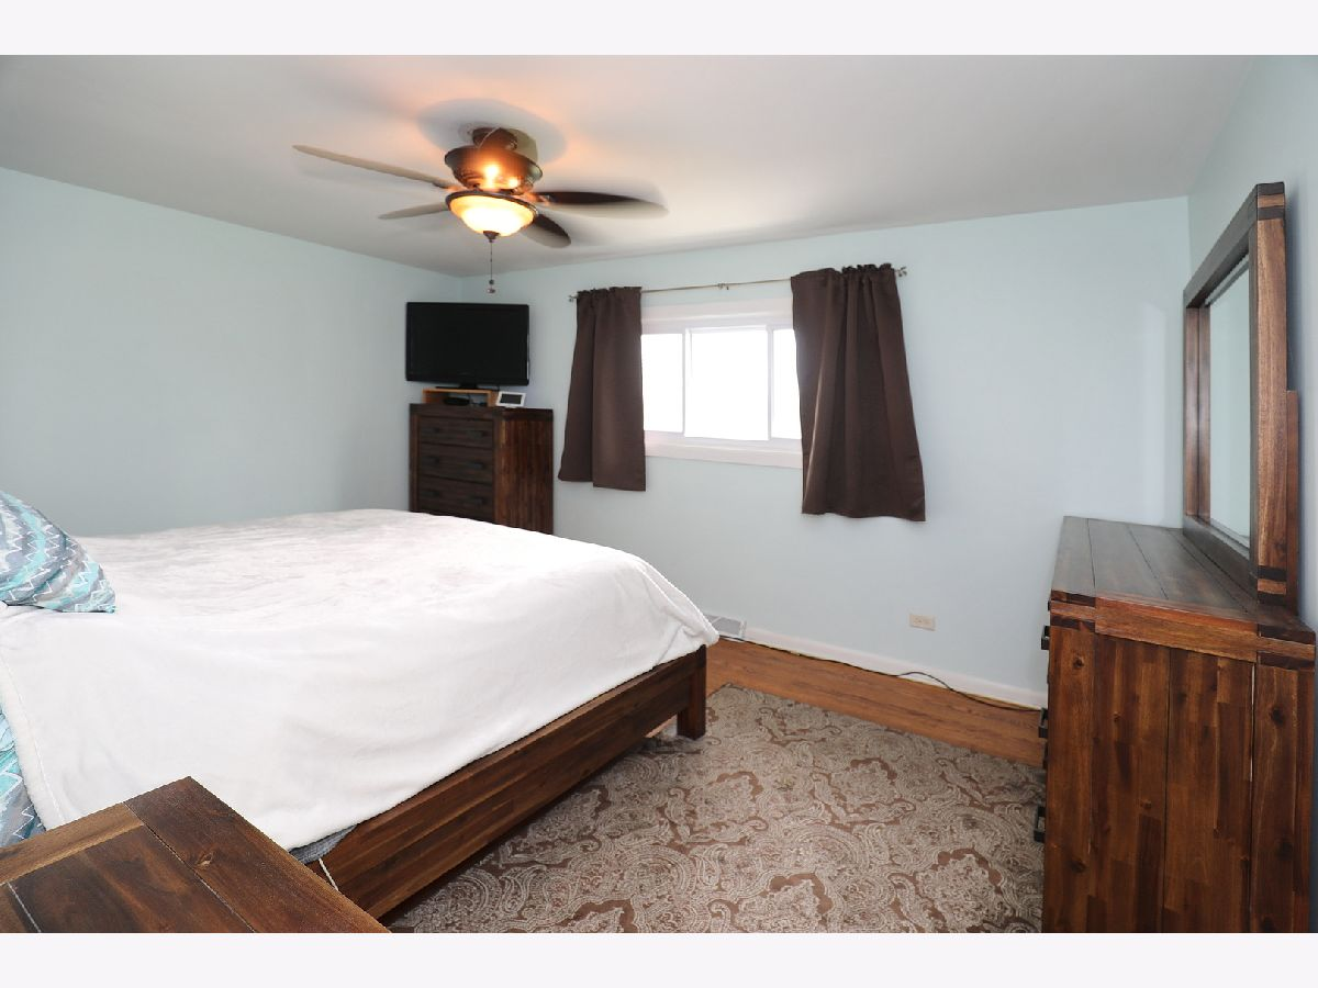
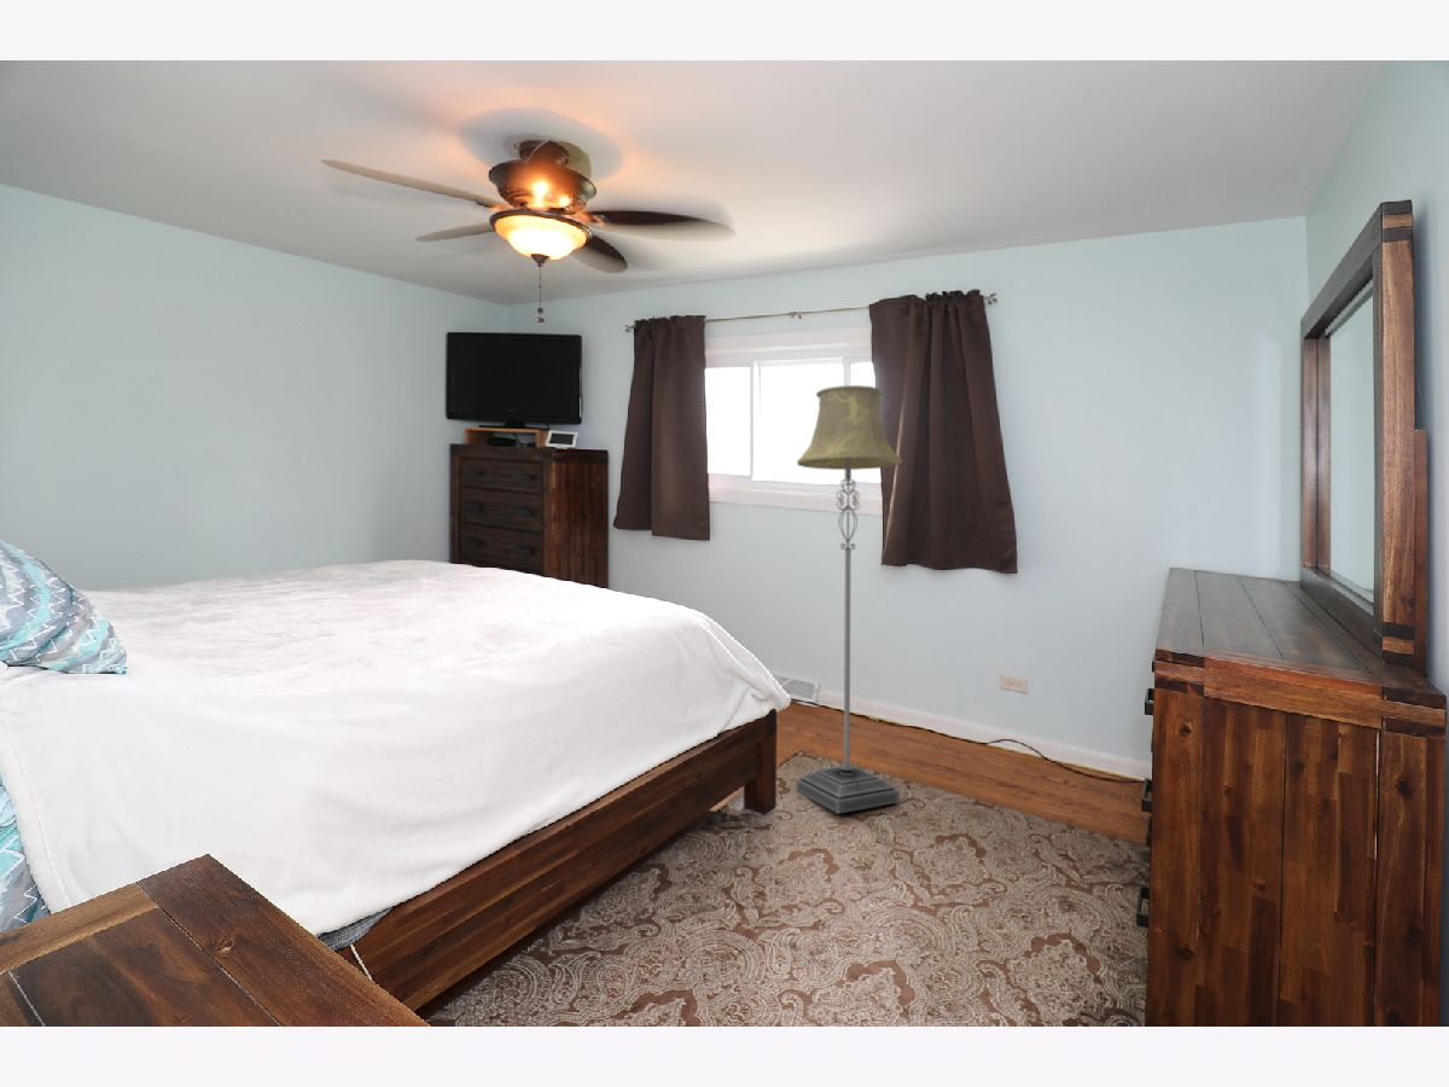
+ floor lamp [795,384,903,815]
